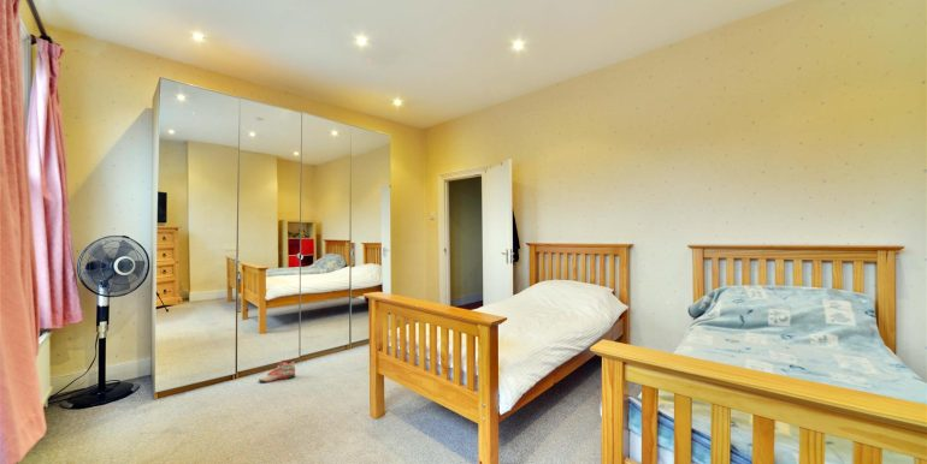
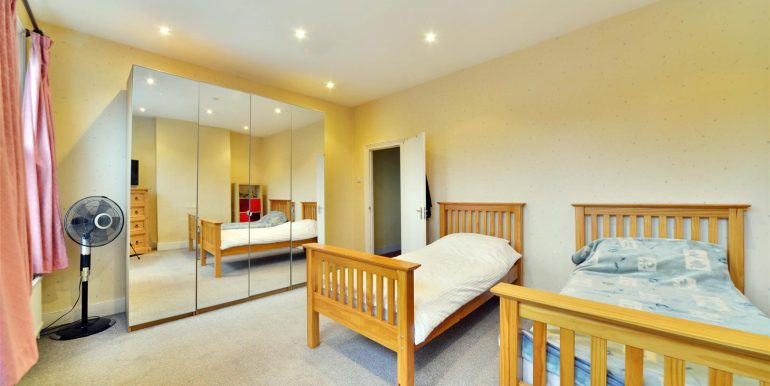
- sneaker [258,359,296,383]
